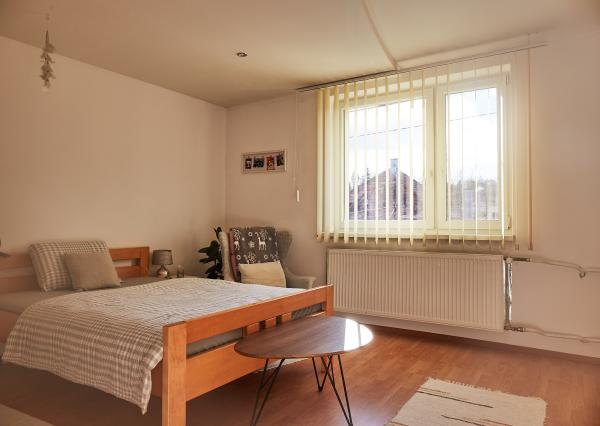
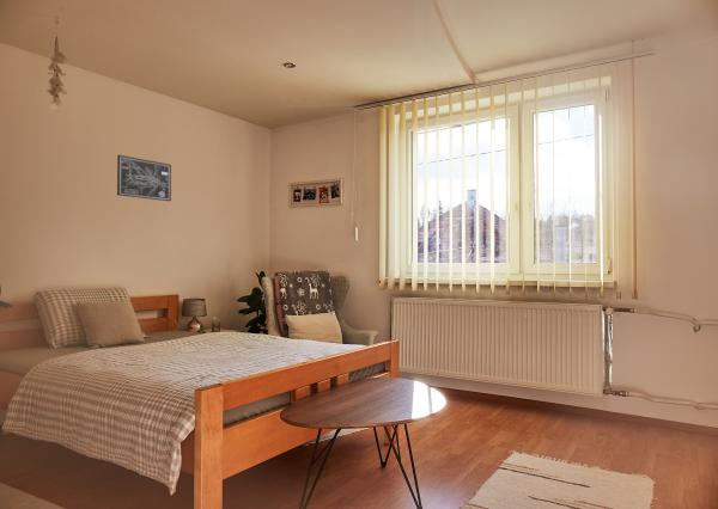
+ wall art [116,154,172,202]
